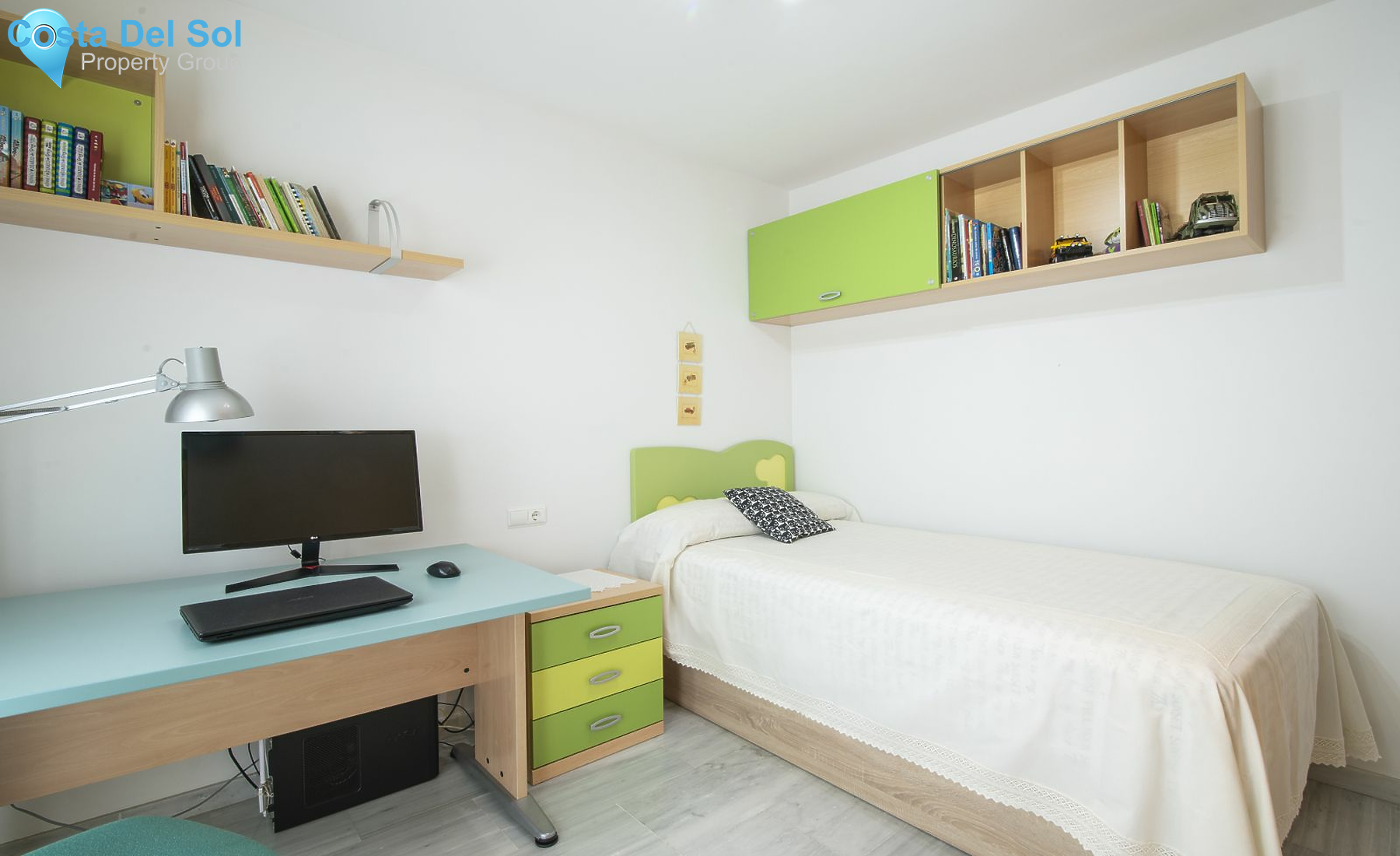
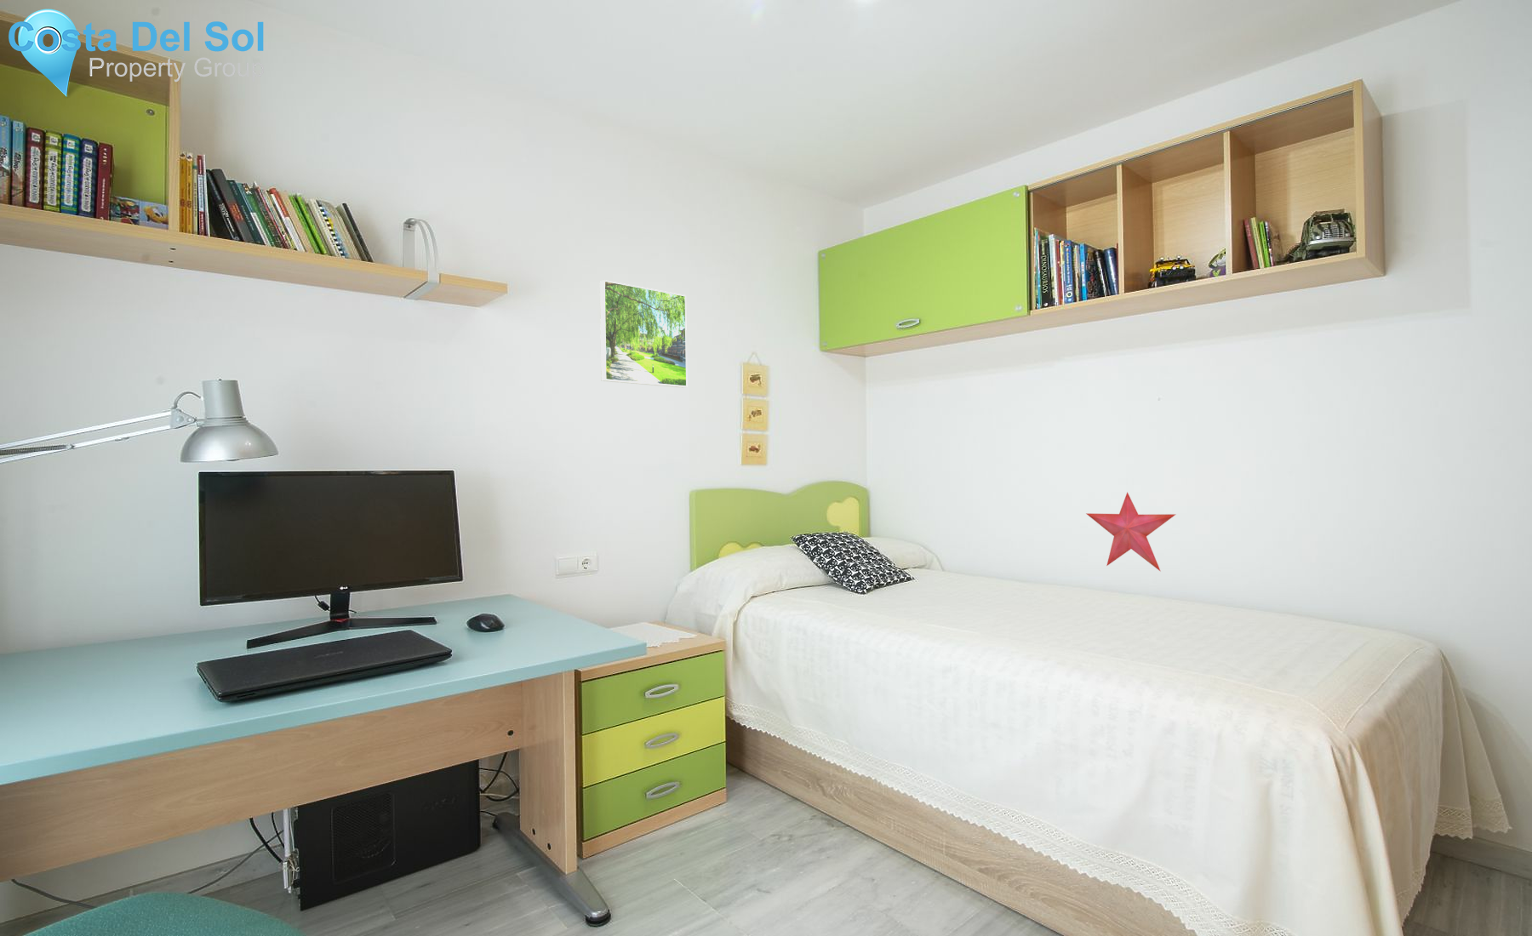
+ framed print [600,279,687,389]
+ decorative star [1086,491,1177,573]
